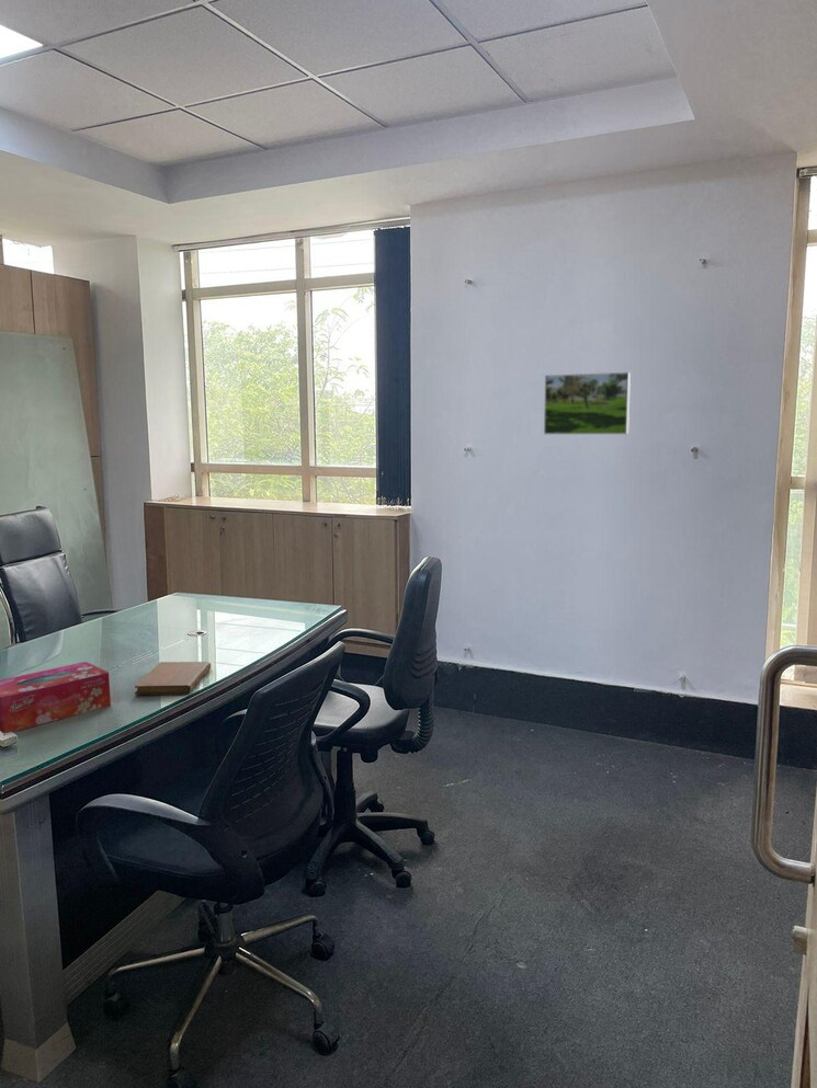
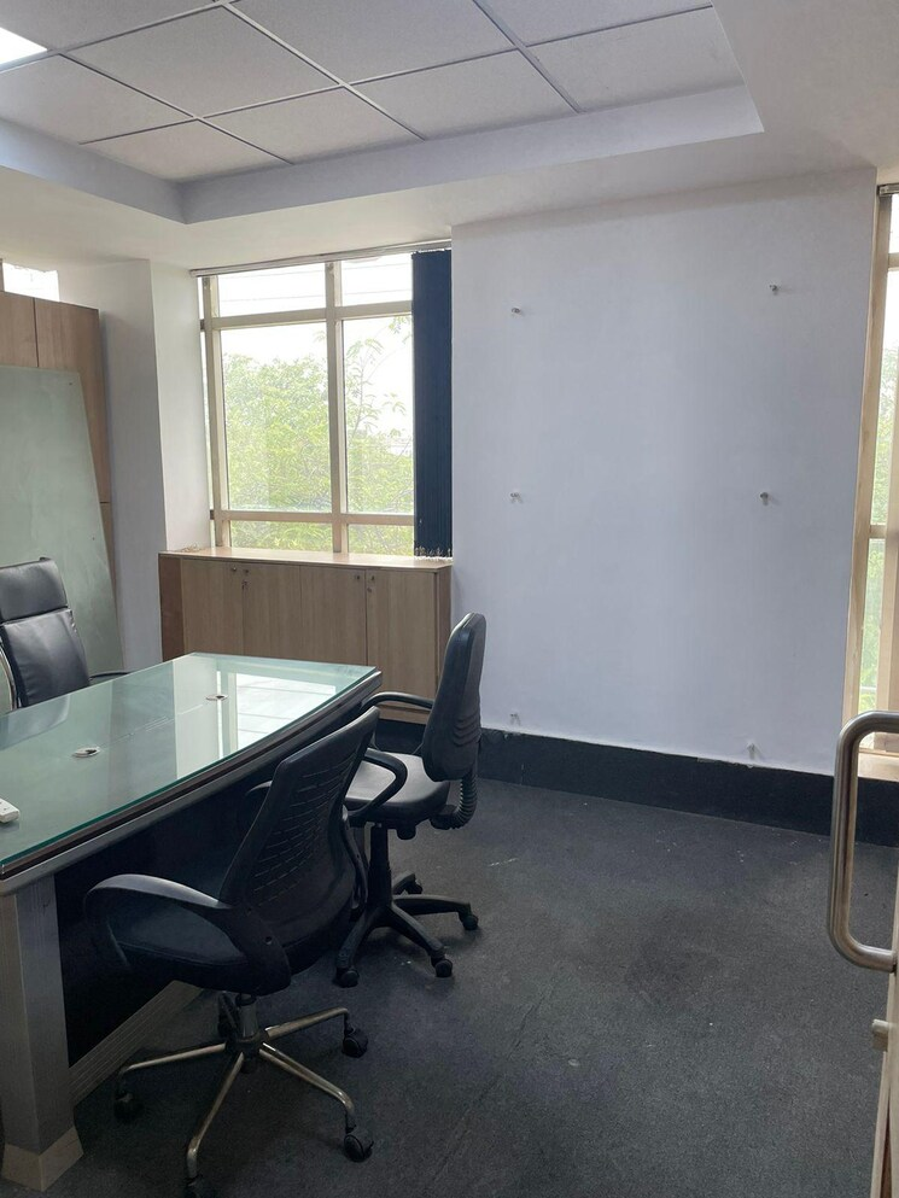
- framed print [543,371,632,435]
- notebook [134,661,212,696]
- tissue box [0,661,112,735]
